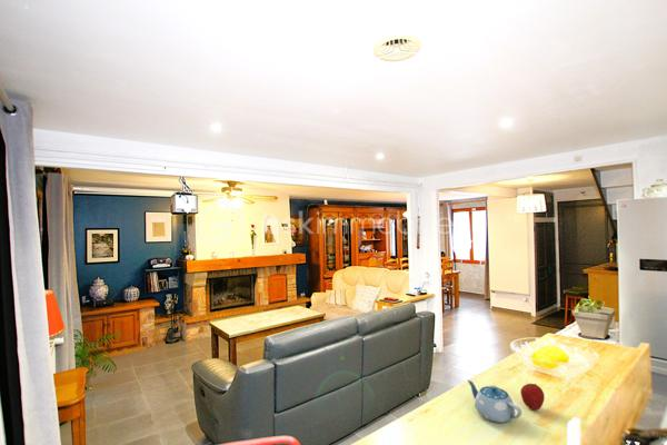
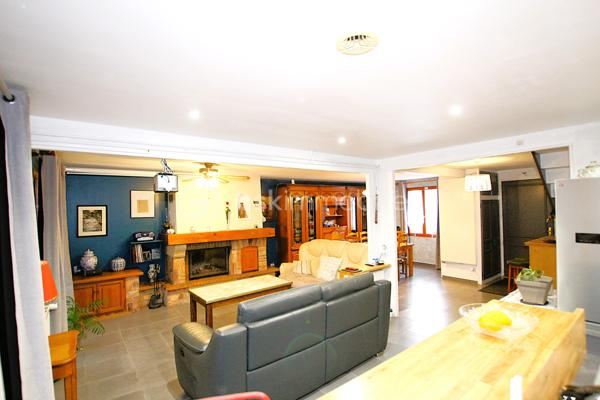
- chinaware [467,379,522,424]
- fruit [519,383,546,412]
